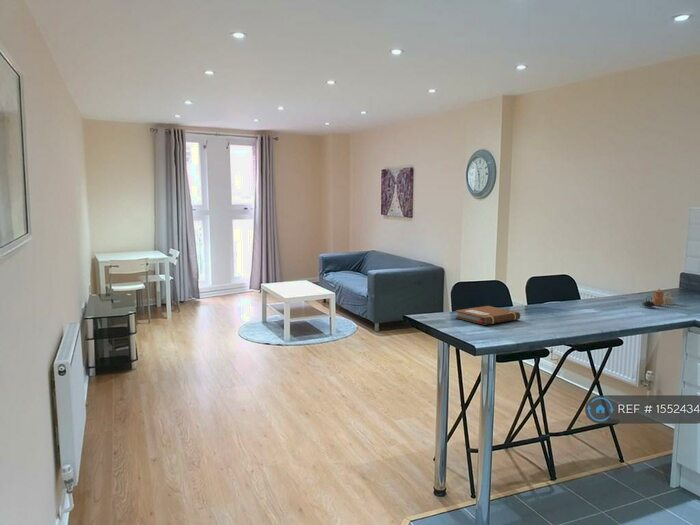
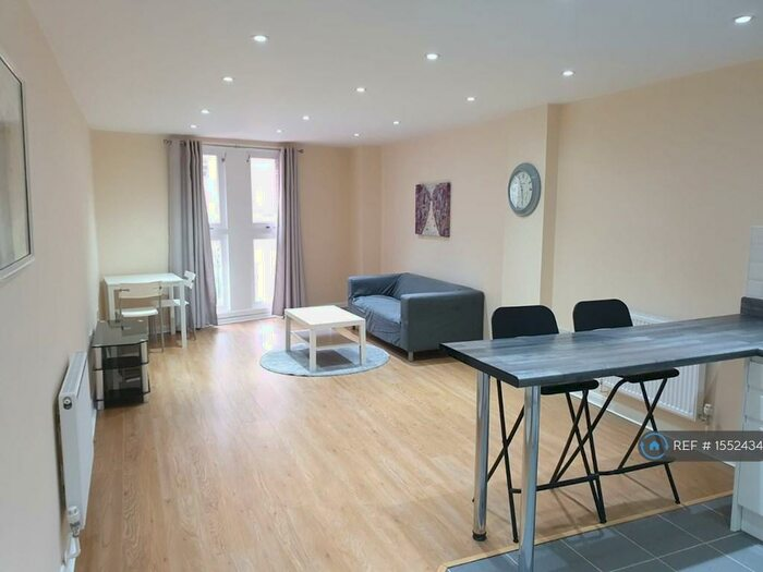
- teapot [641,288,675,308]
- notebook [454,305,521,326]
